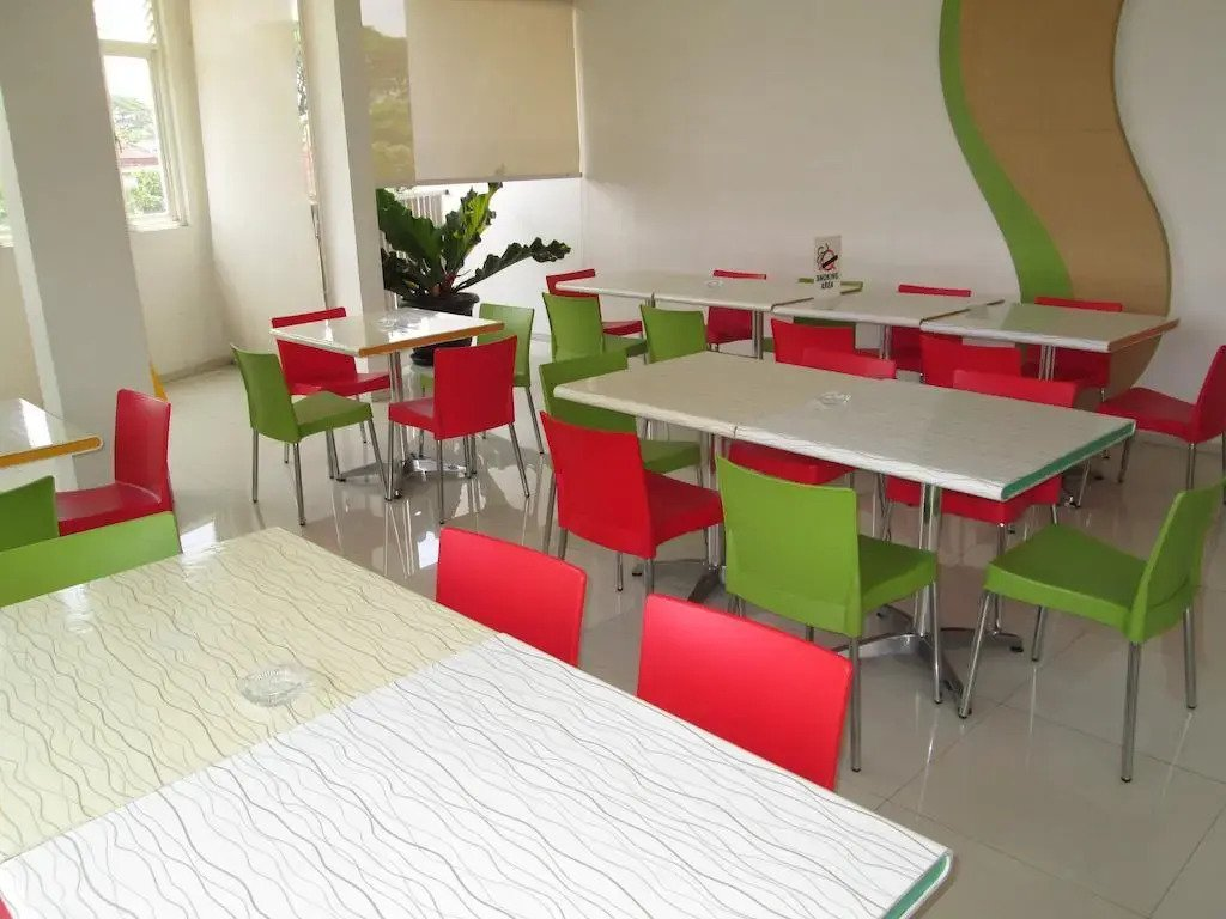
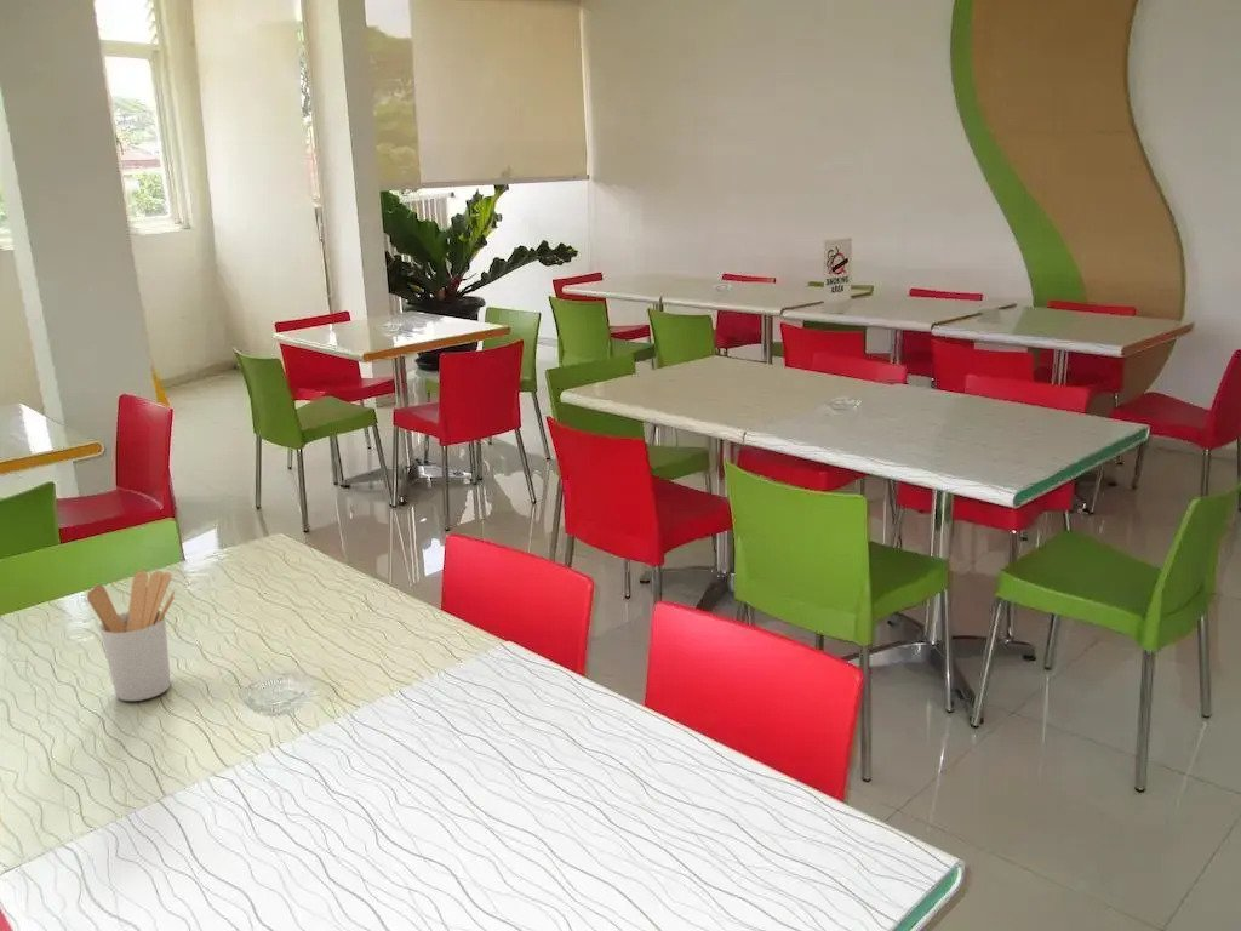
+ utensil holder [86,570,176,702]
